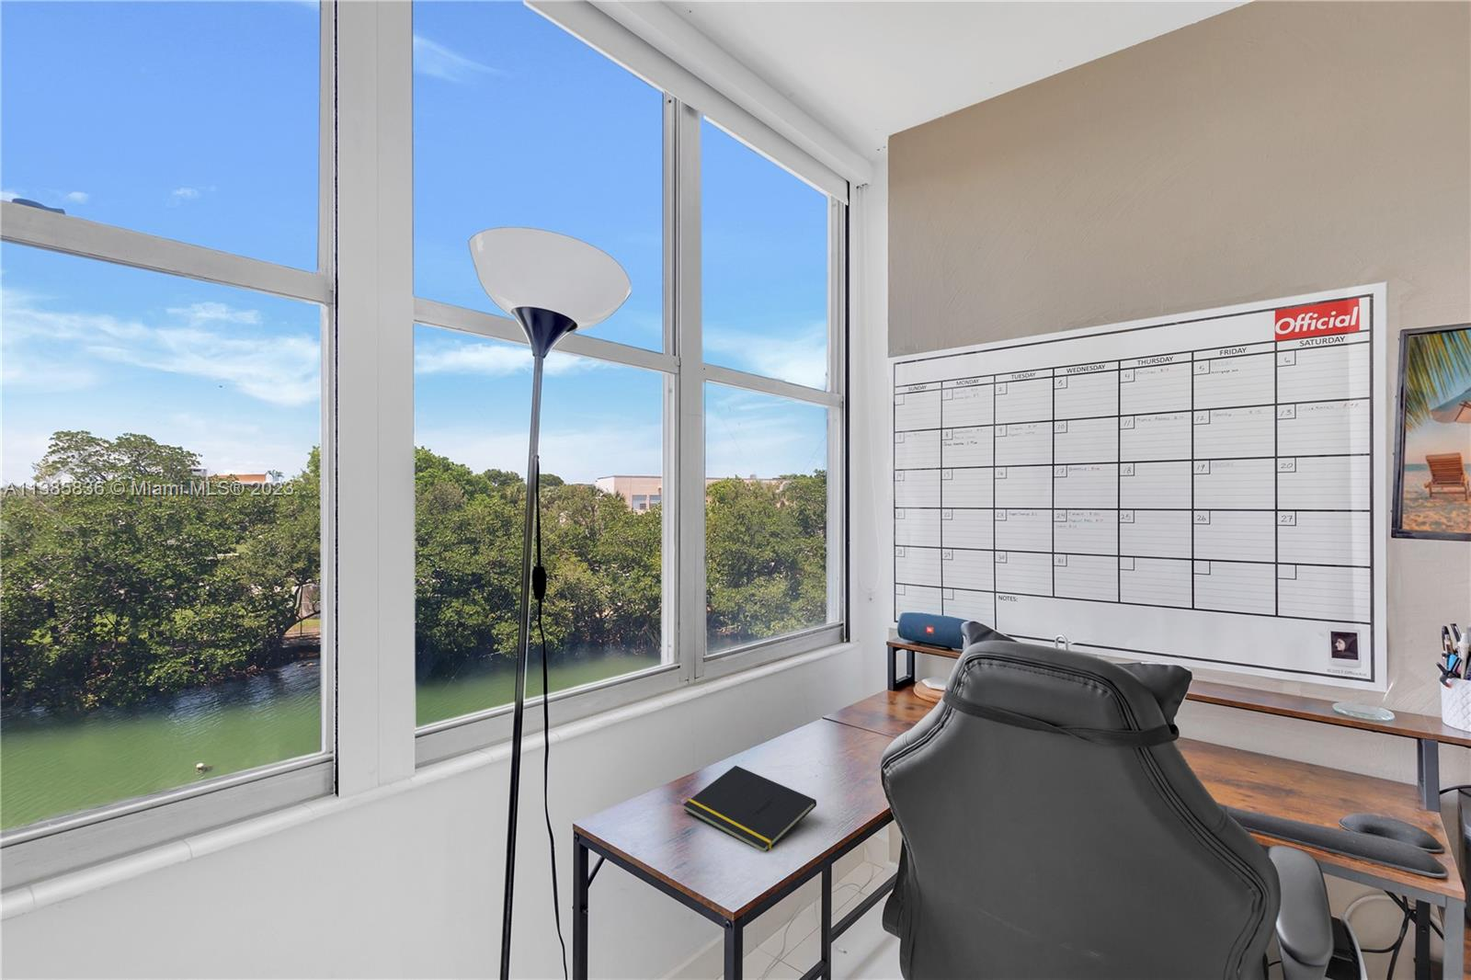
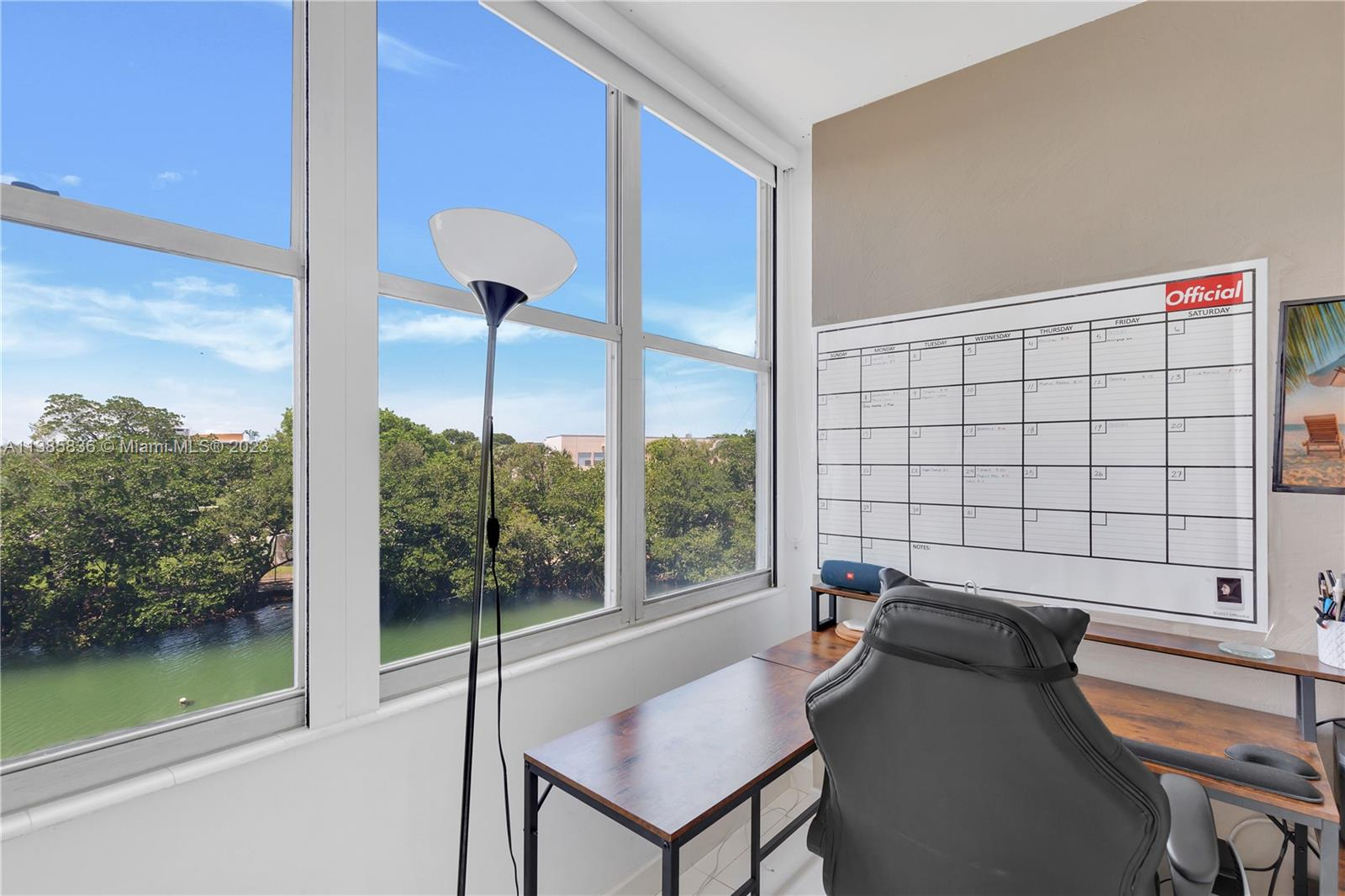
- notepad [682,765,817,852]
